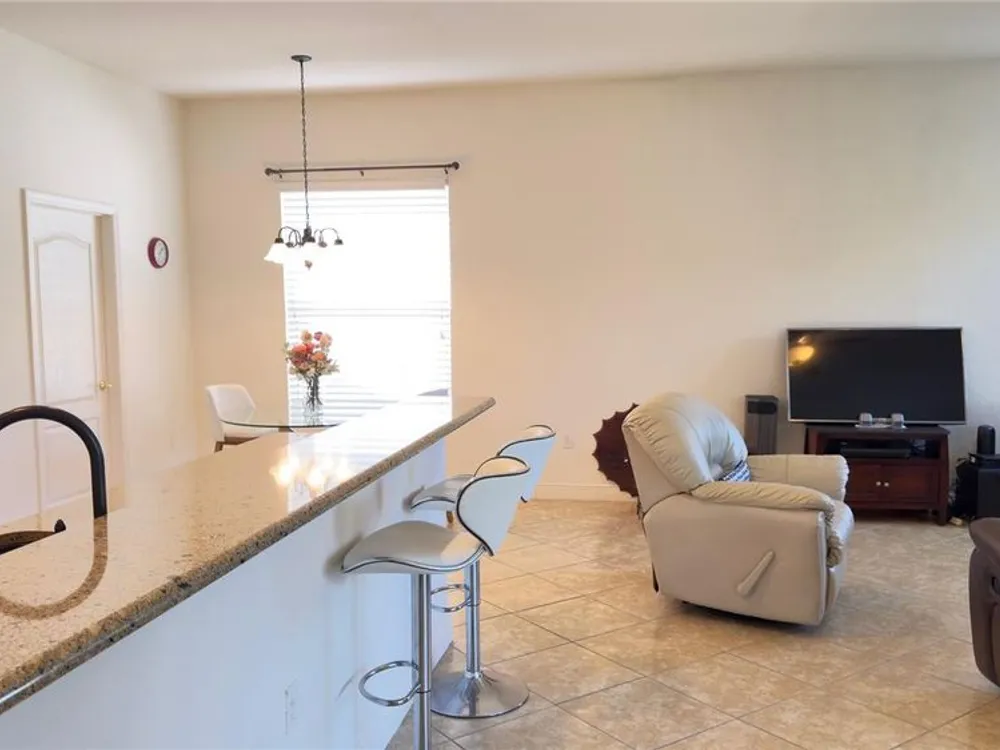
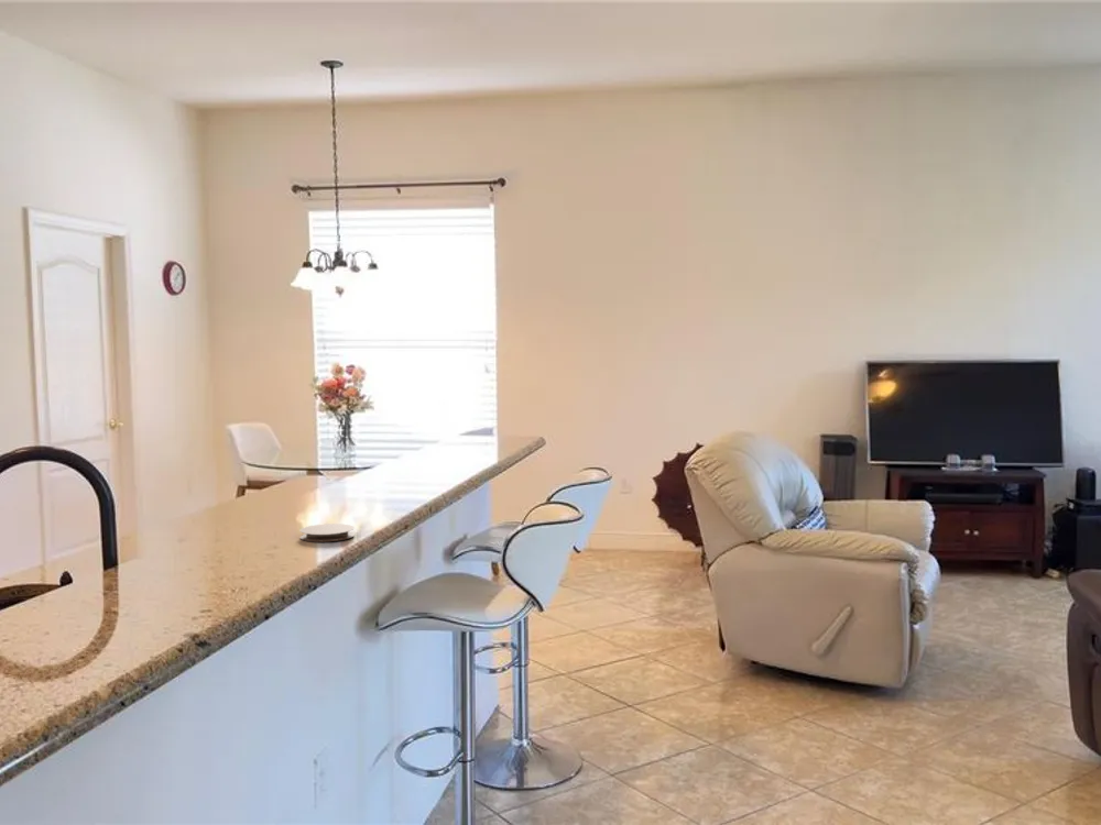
+ coaster [299,522,356,543]
